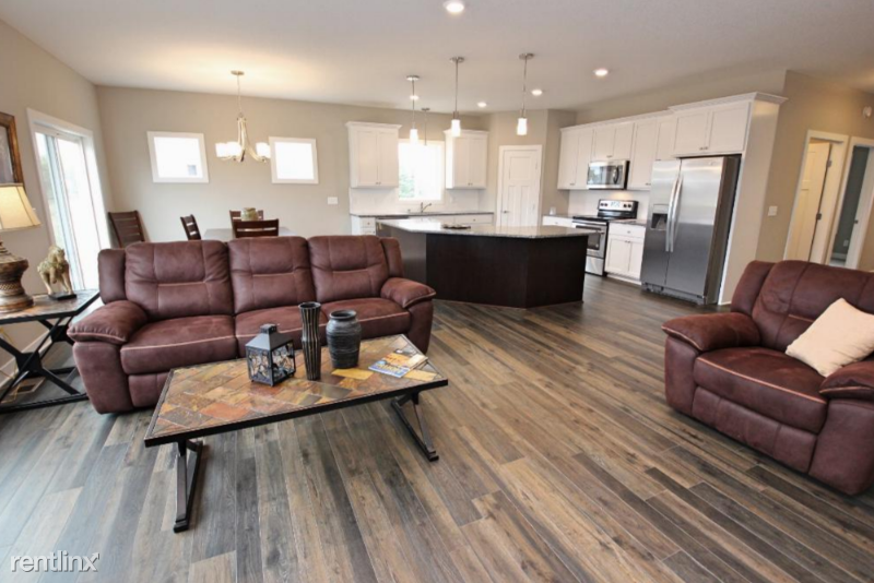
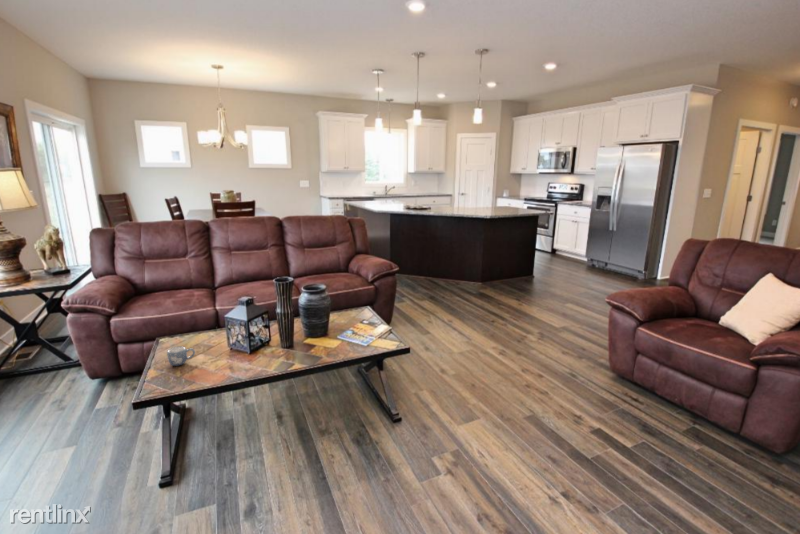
+ mug [166,346,196,367]
